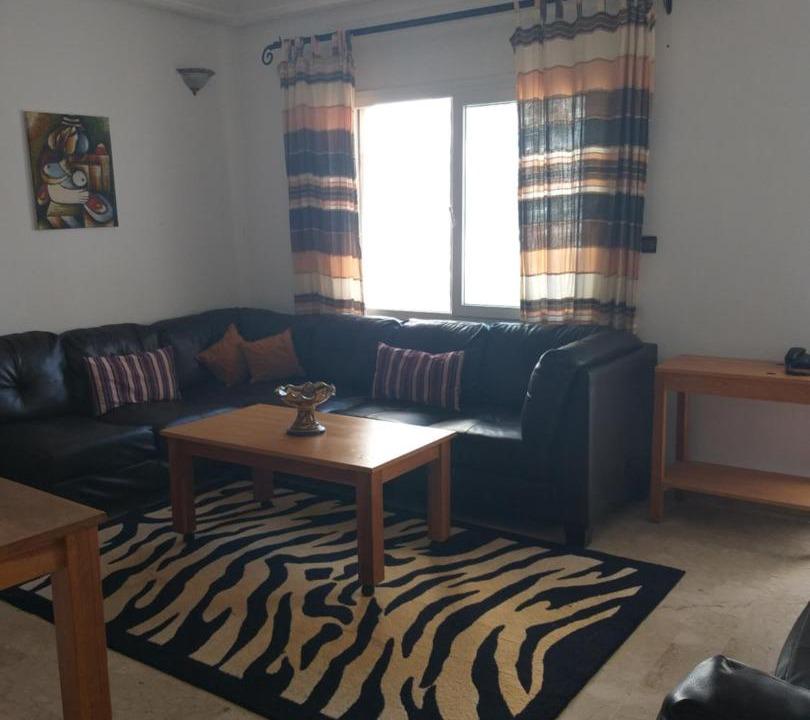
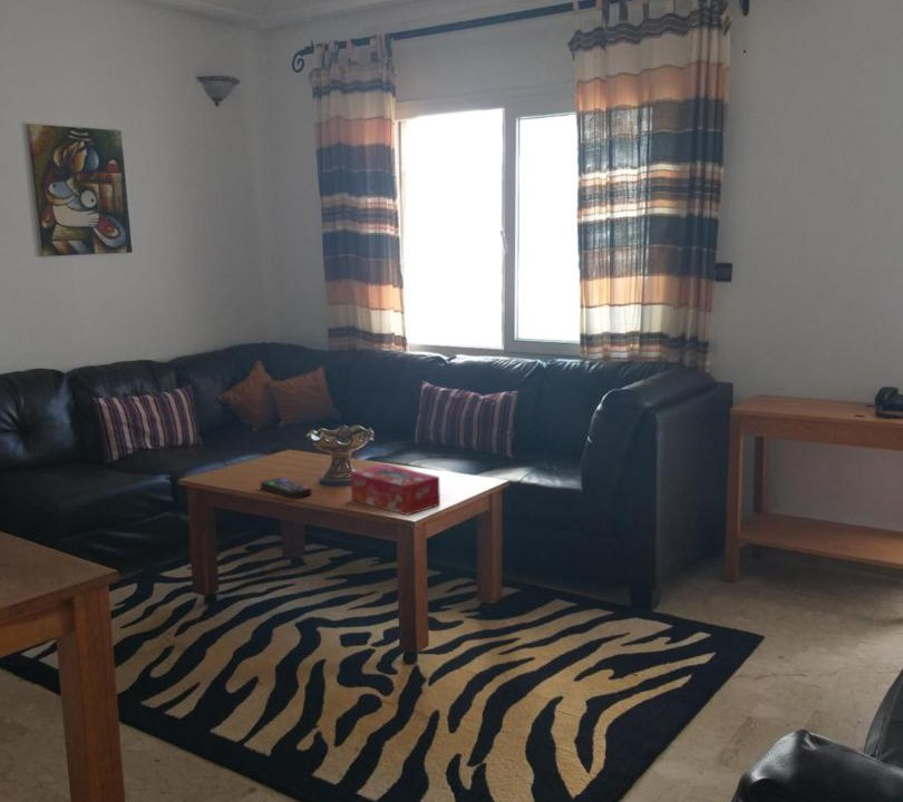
+ tissue box [349,463,441,517]
+ remote control [260,477,313,500]
